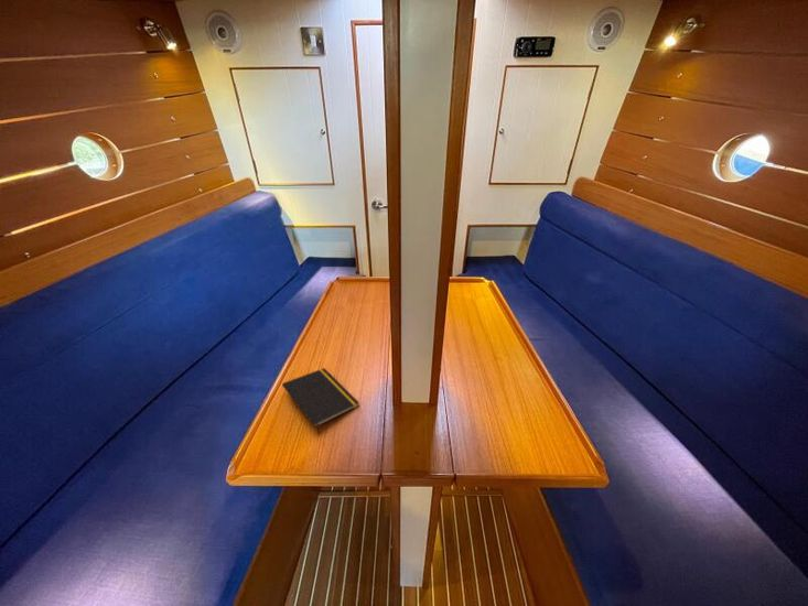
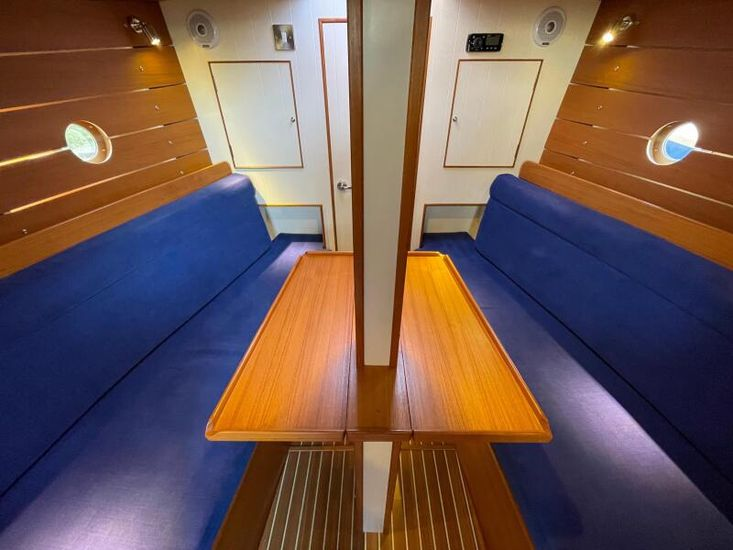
- notepad [281,367,360,436]
